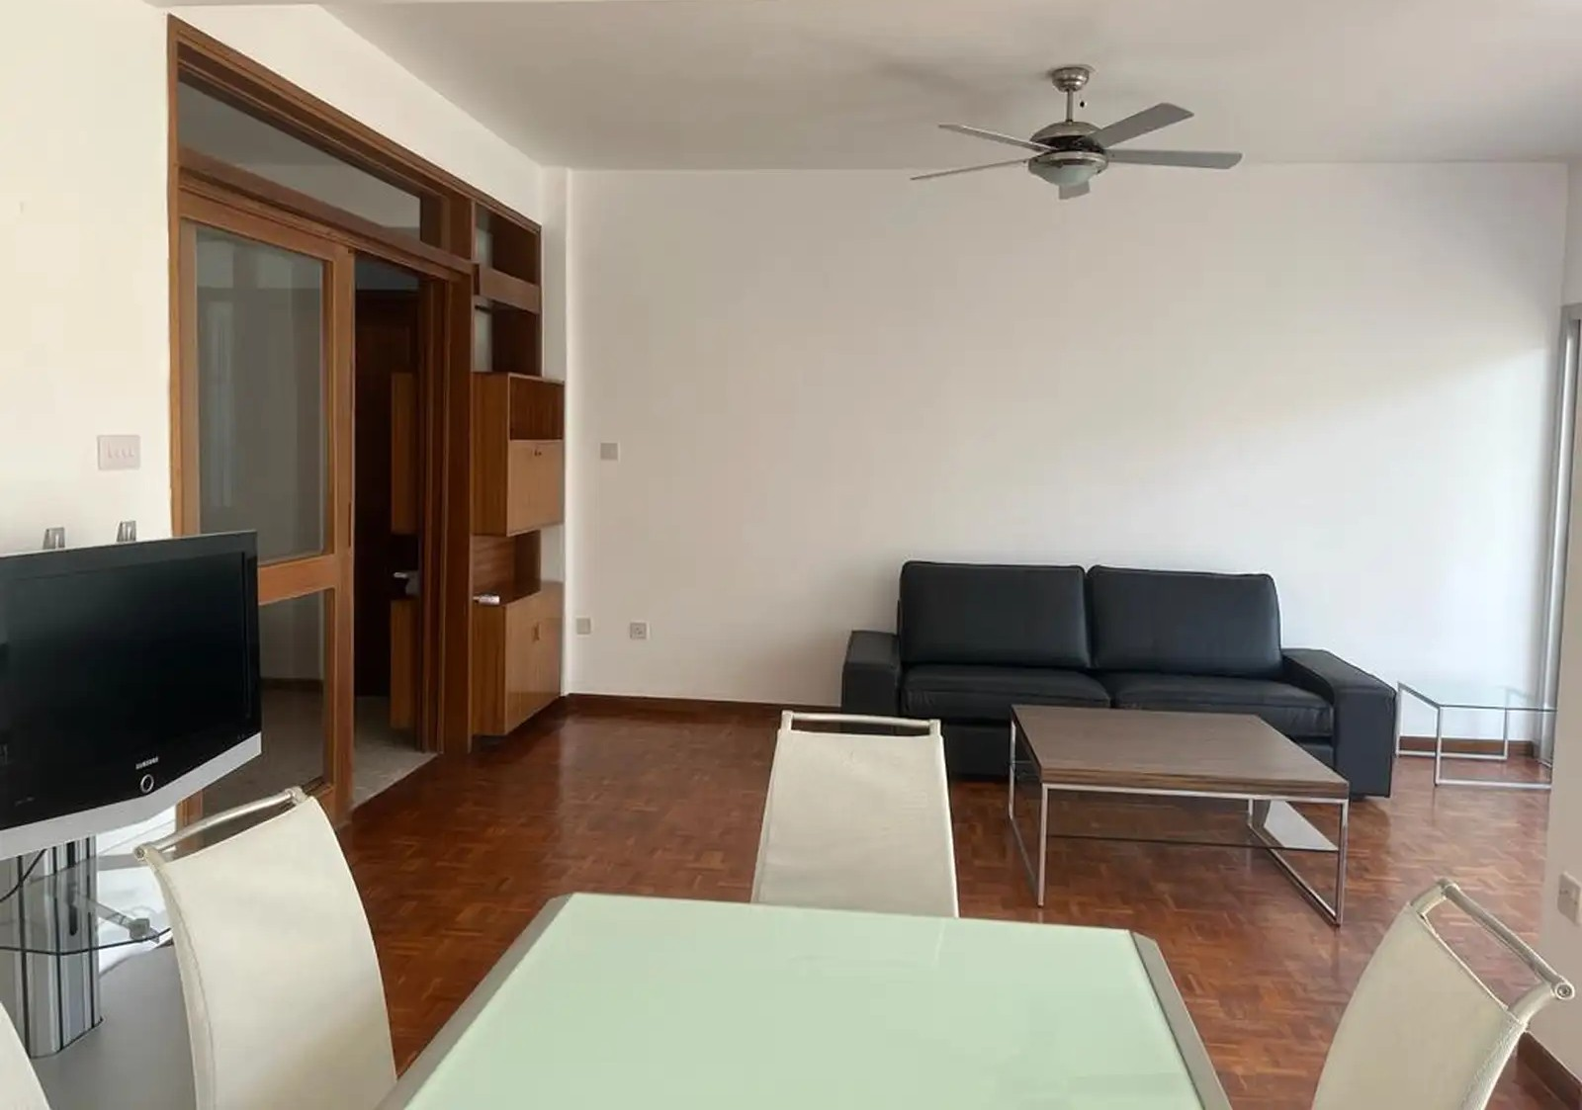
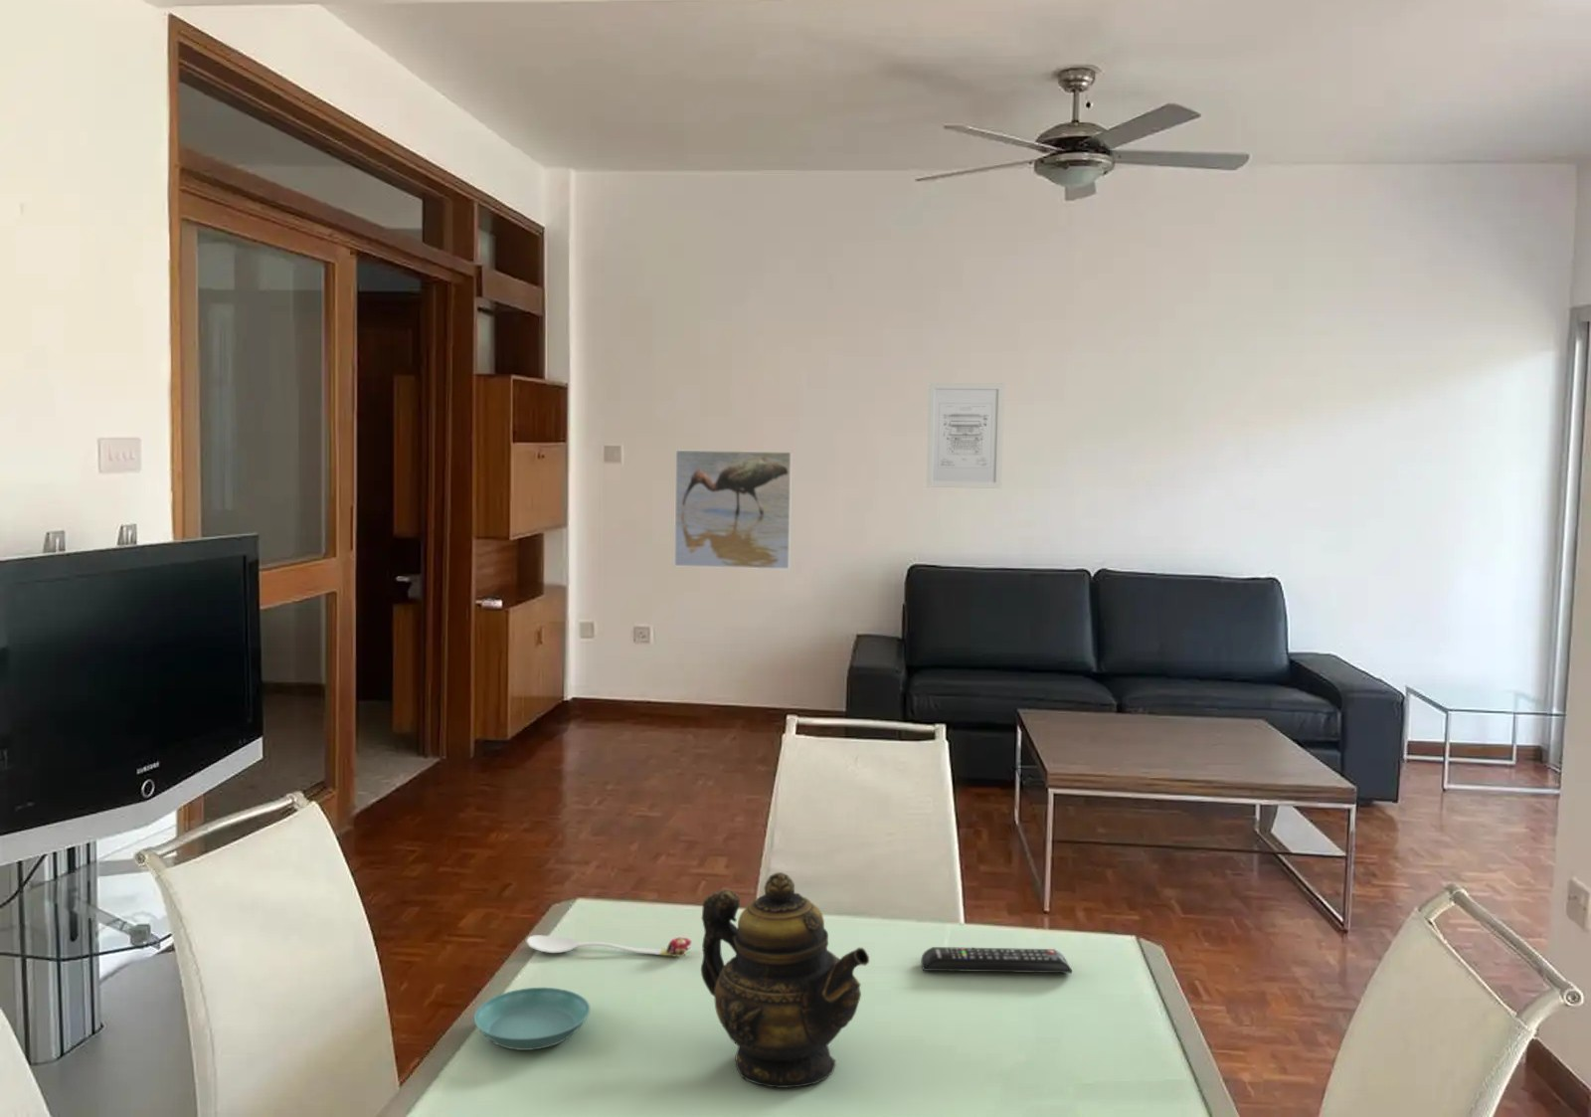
+ saucer [474,986,591,1052]
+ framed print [673,448,793,569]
+ spoon [525,934,692,957]
+ wall art [926,382,1006,490]
+ teapot [700,872,870,1089]
+ remote control [920,945,1072,974]
